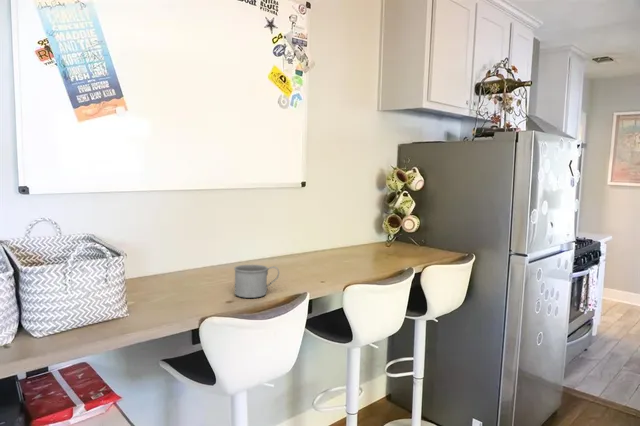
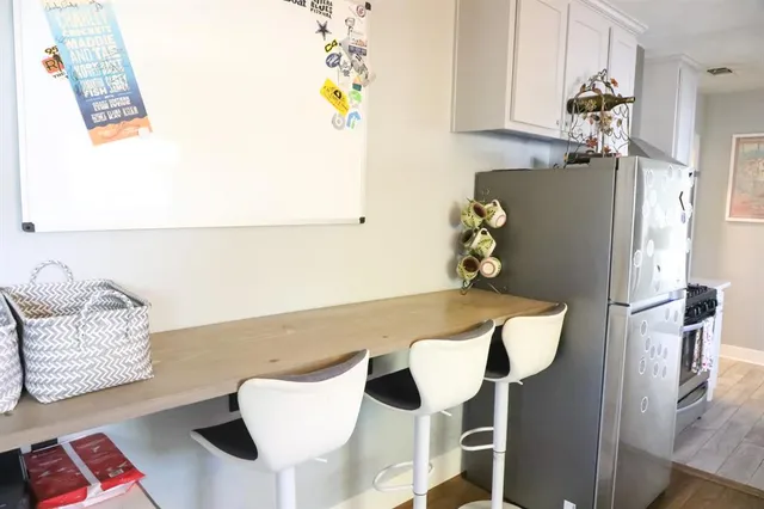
- mug [233,264,280,299]
